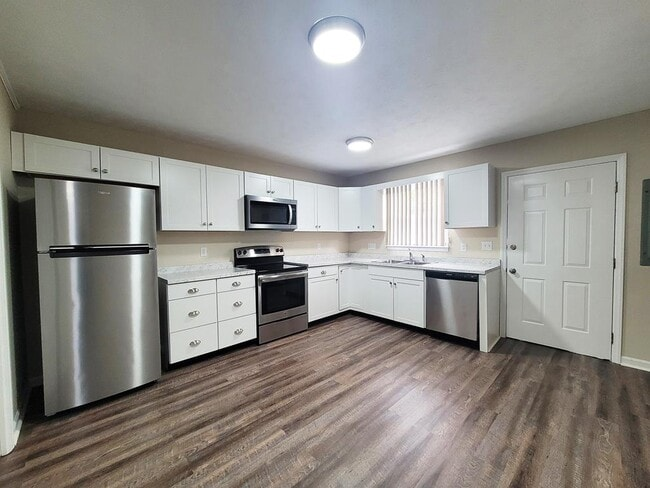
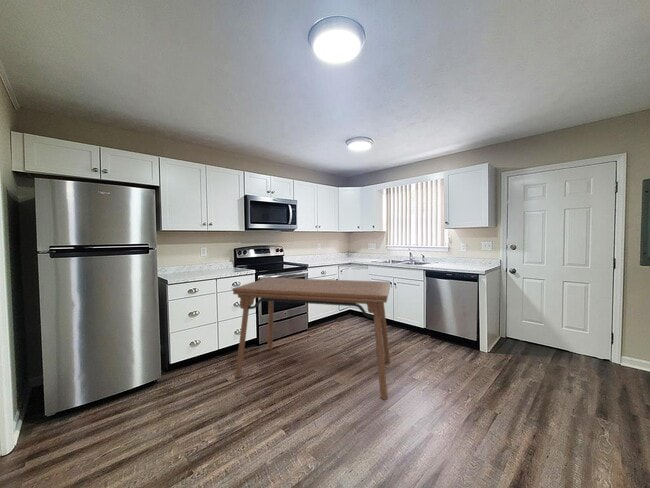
+ dining table [232,277,391,401]
